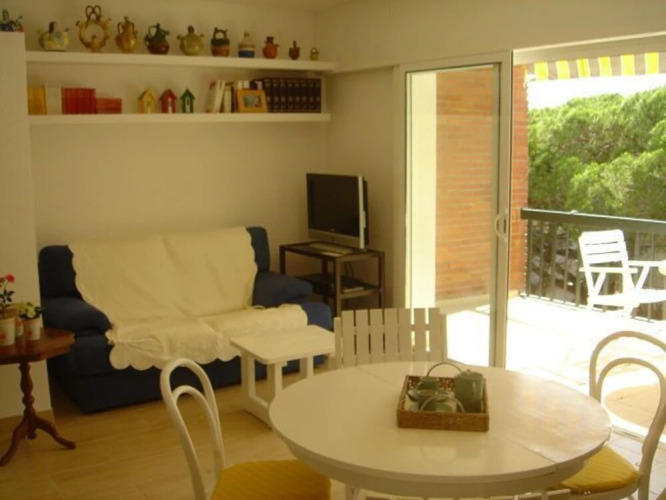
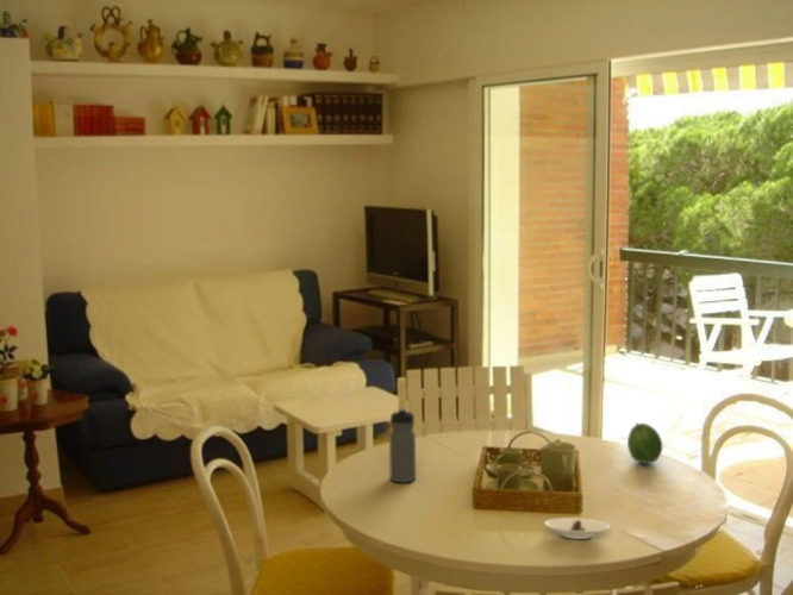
+ saucer [544,516,611,540]
+ water bottle [388,407,417,484]
+ fruit [626,421,663,465]
